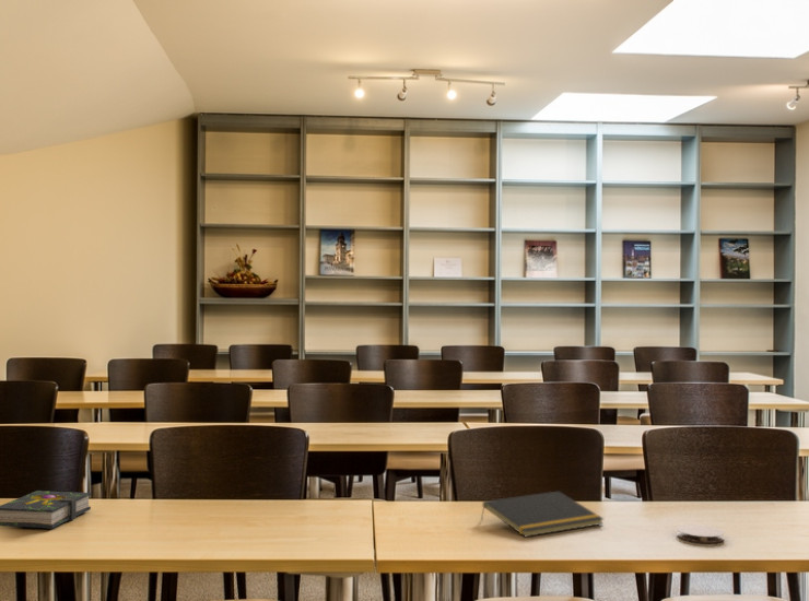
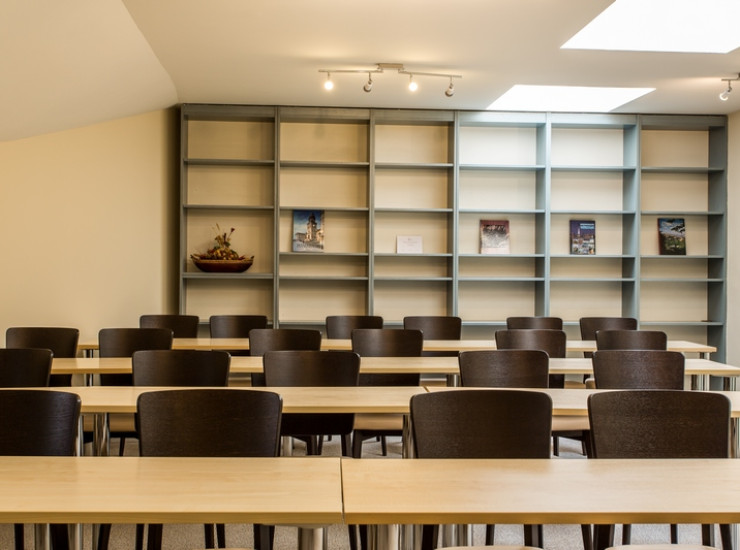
- notepad [480,491,605,538]
- book [0,490,92,530]
- coaster [676,523,725,544]
